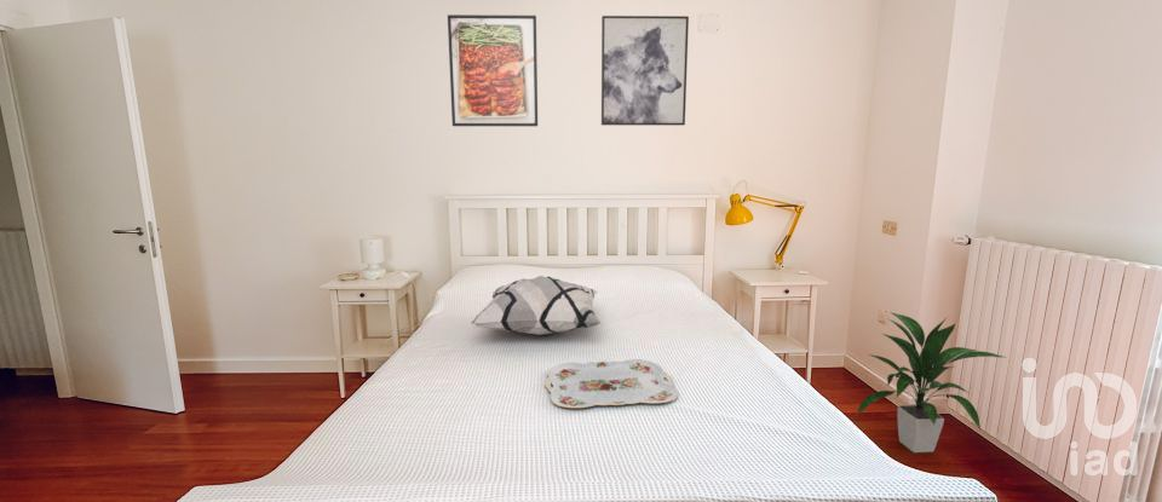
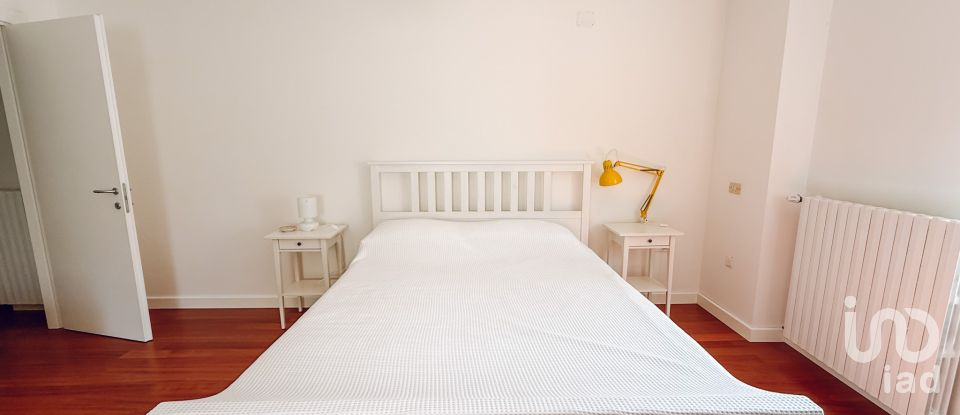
- indoor plant [853,311,1009,454]
- wall art [600,15,690,127]
- serving tray [543,358,679,409]
- decorative pillow [470,275,603,336]
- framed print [447,13,539,127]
